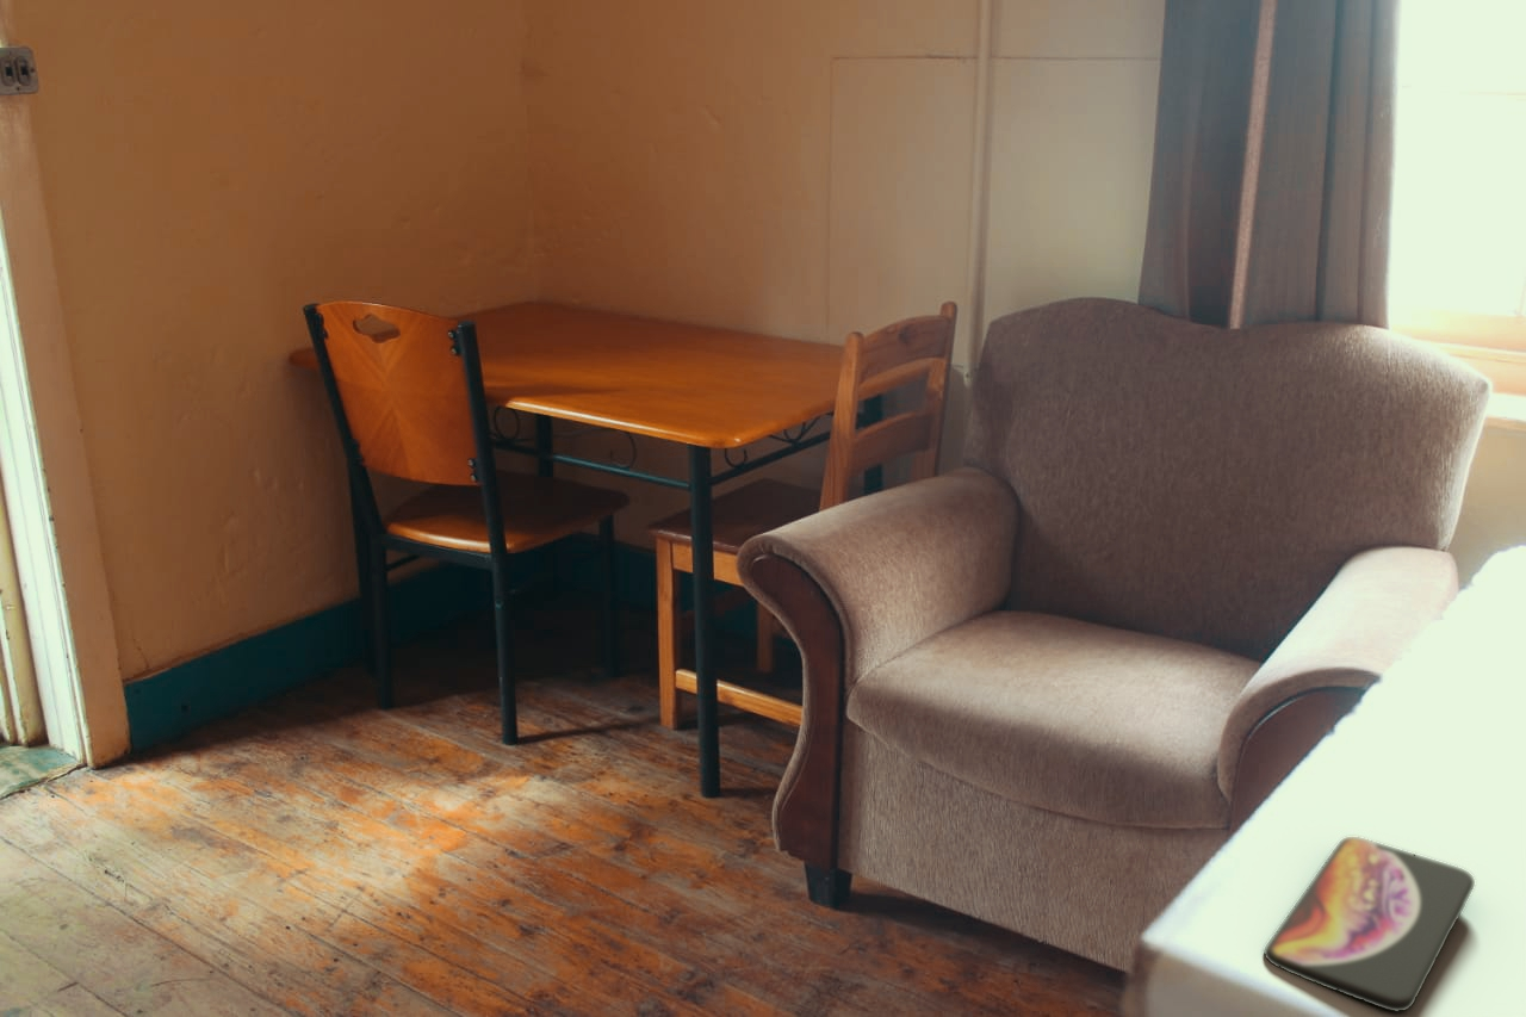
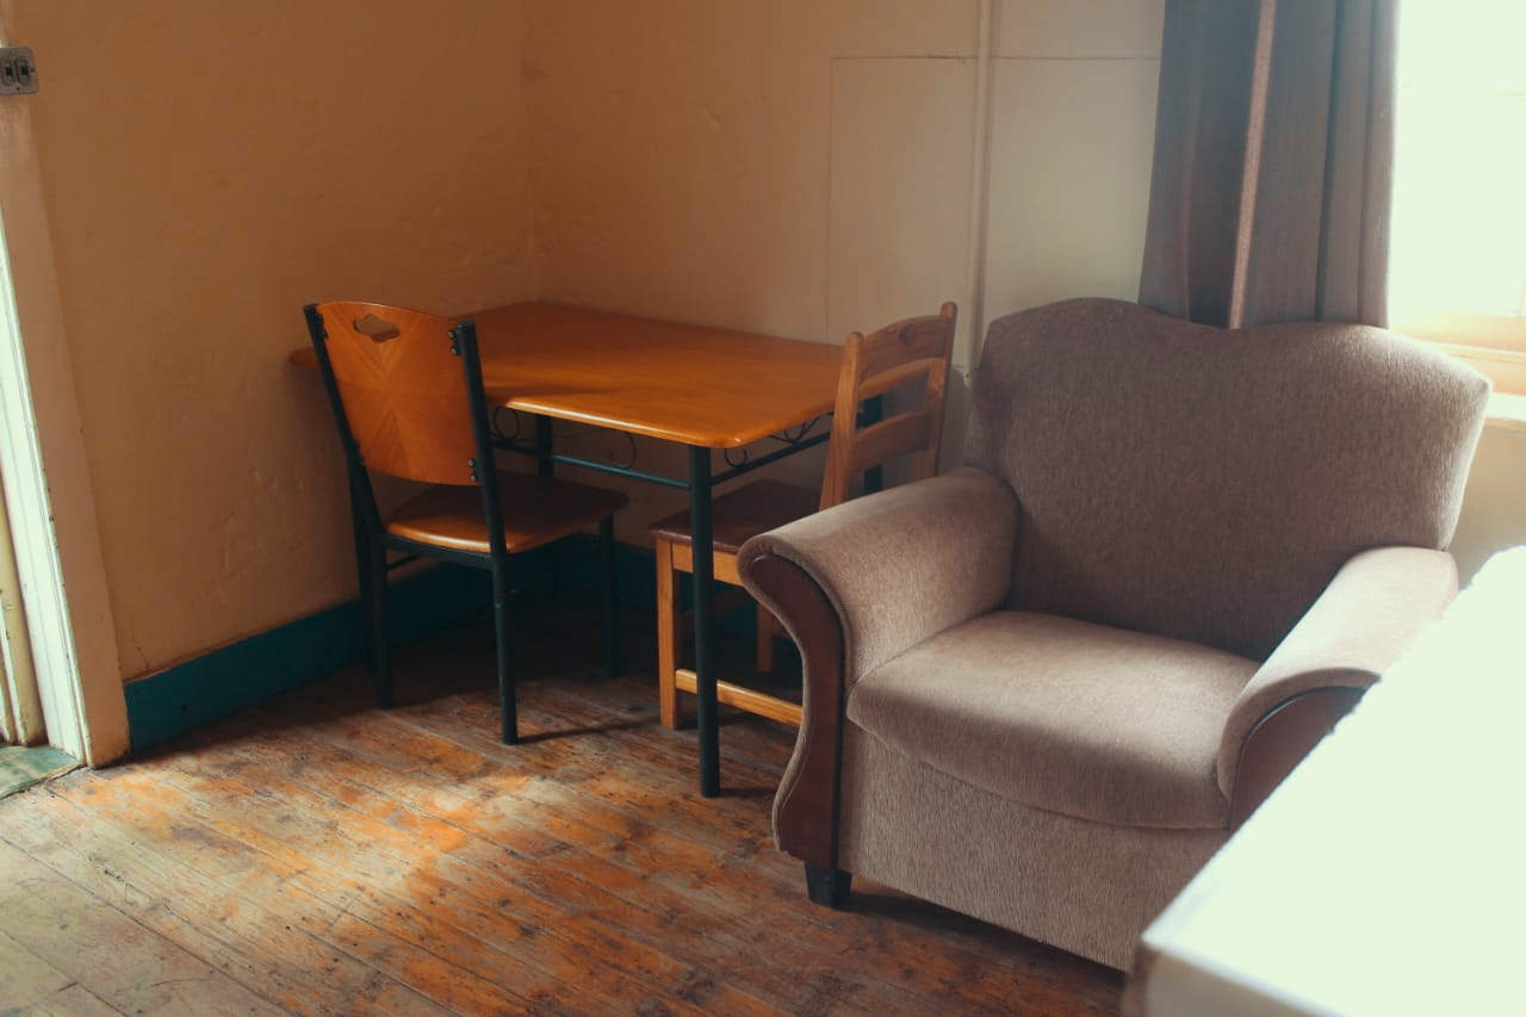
- smartphone [1263,836,1476,1013]
